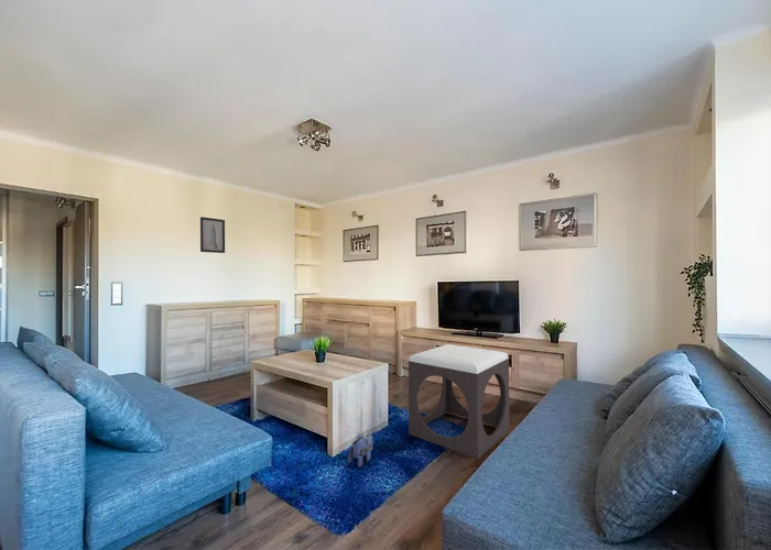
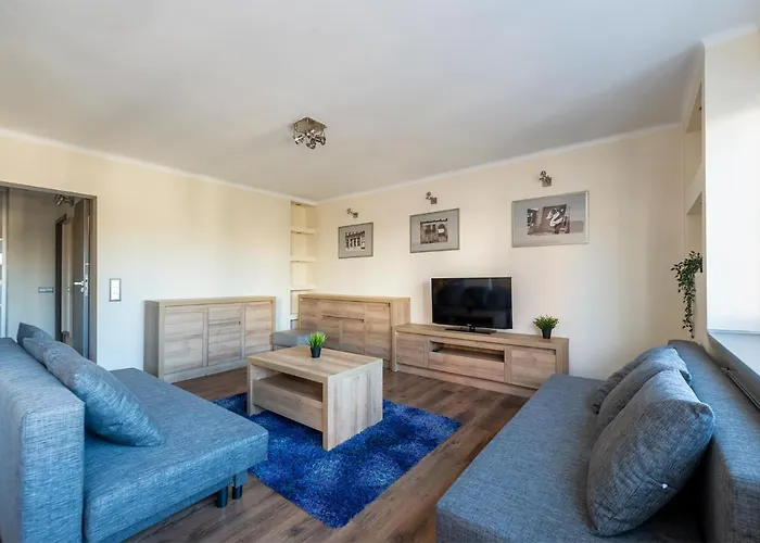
- footstool [408,343,510,460]
- plush toy [347,433,373,469]
- wall art [199,216,226,254]
